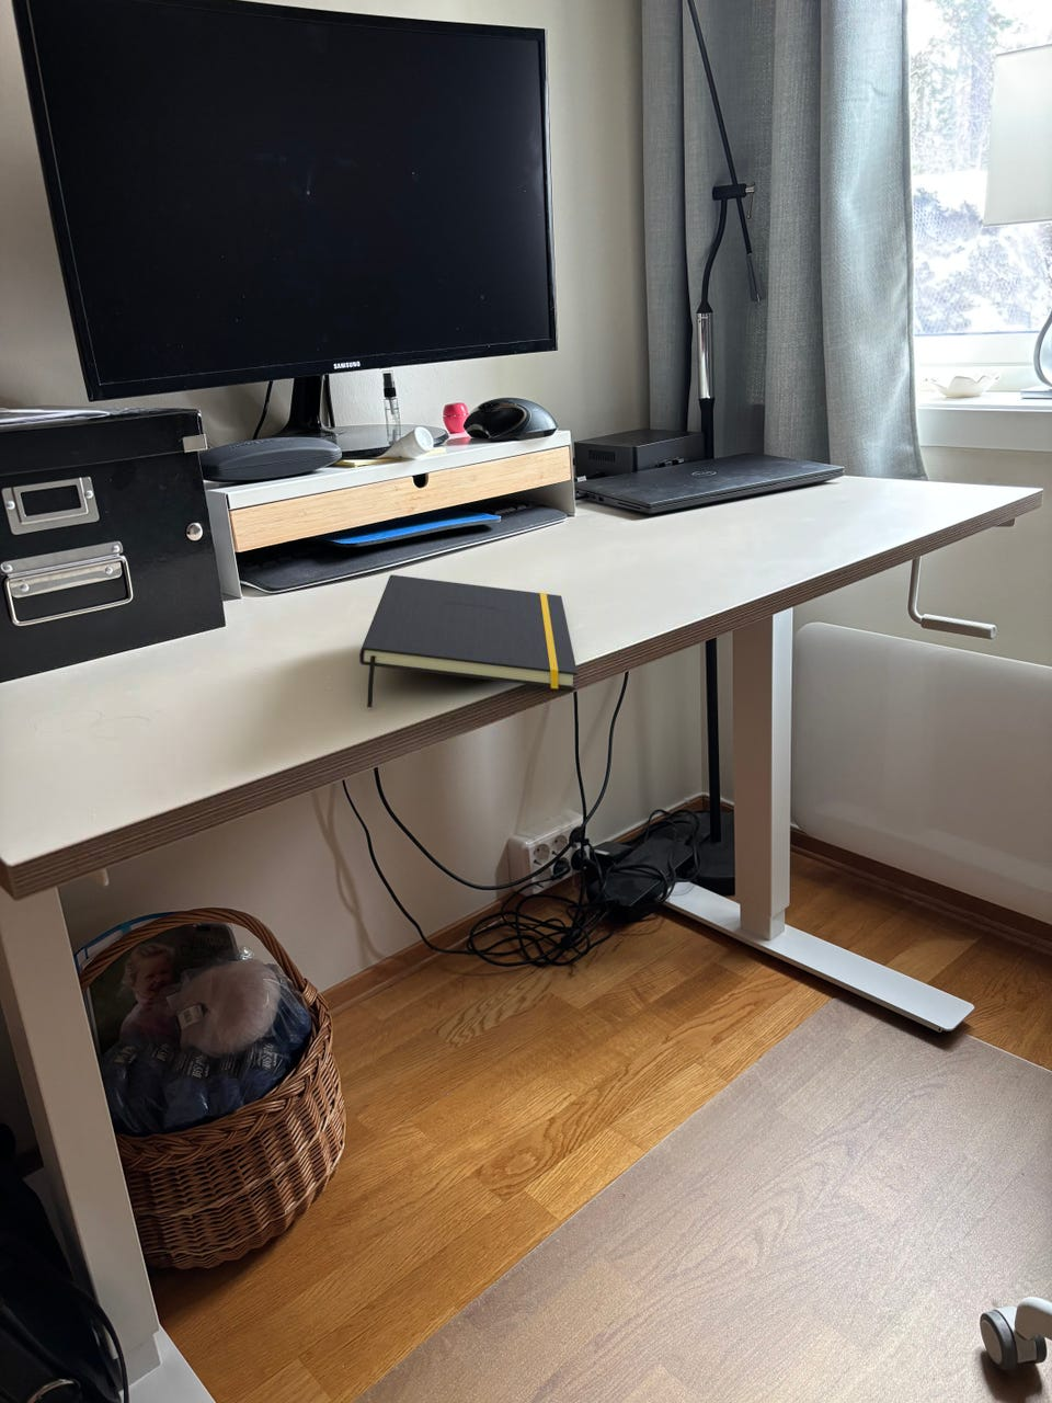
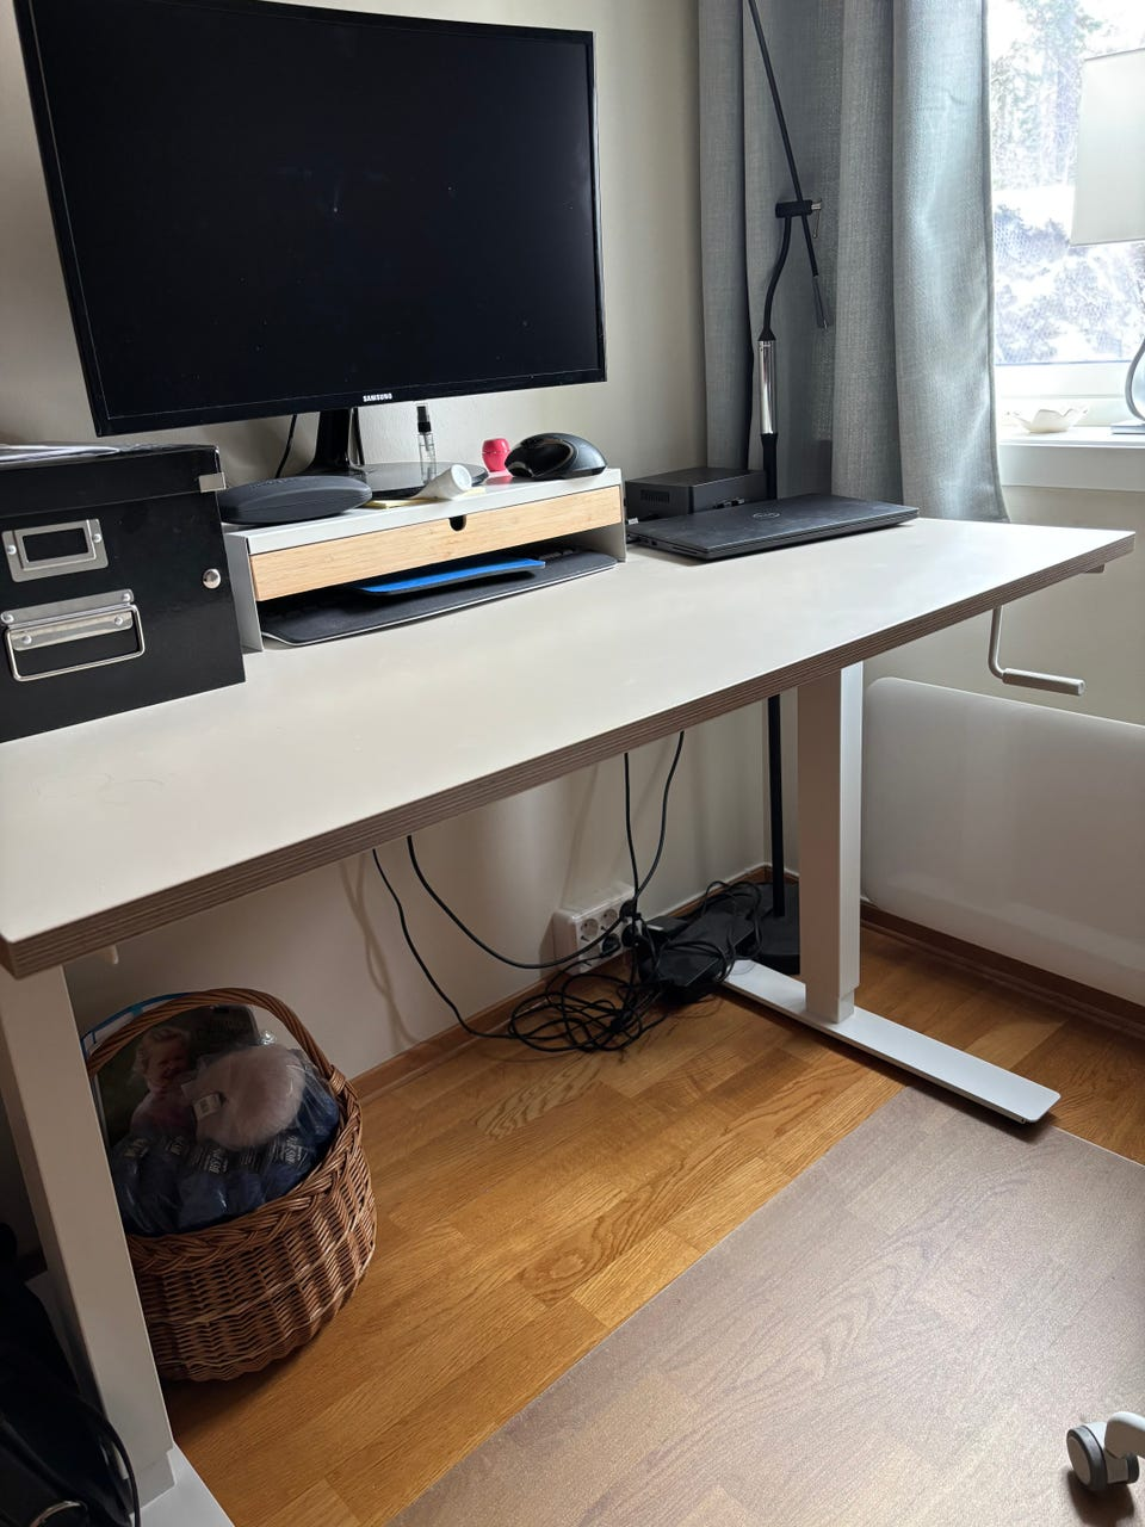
- notepad [358,574,579,708]
